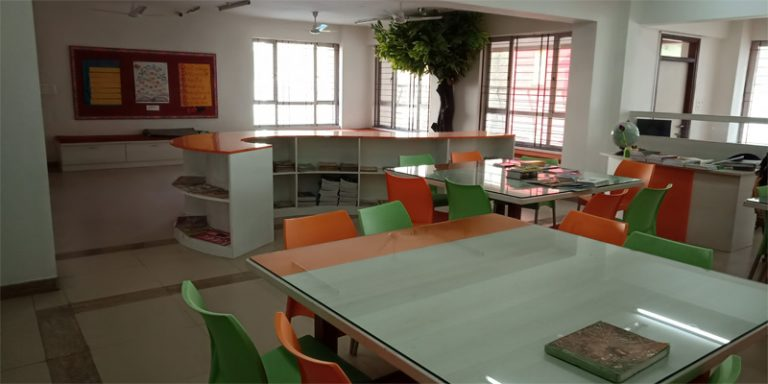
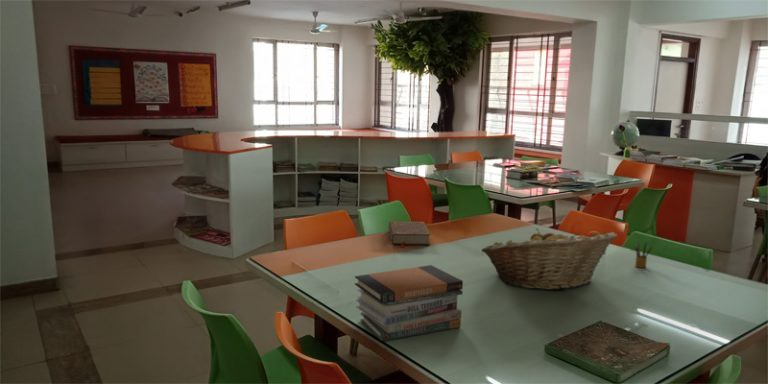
+ fruit basket [480,228,618,291]
+ book stack [354,264,464,342]
+ book [388,220,432,248]
+ pencil box [634,240,653,268]
